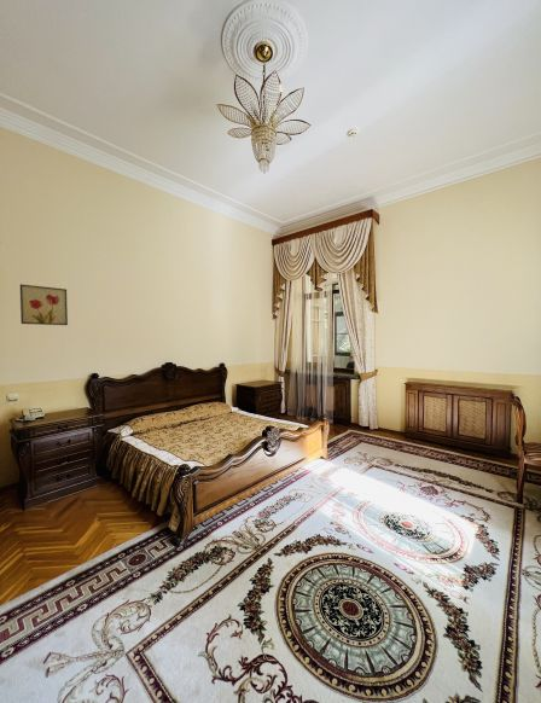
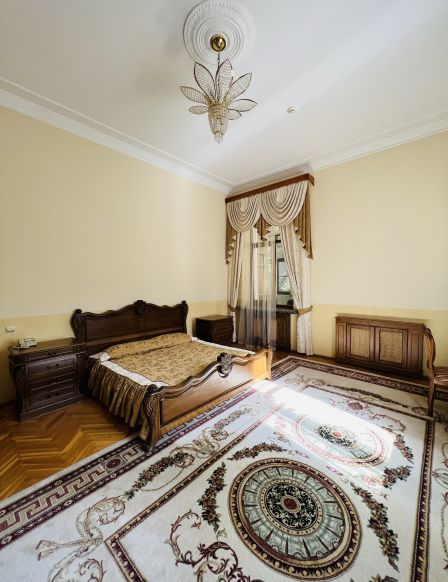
- wall art [19,283,69,326]
